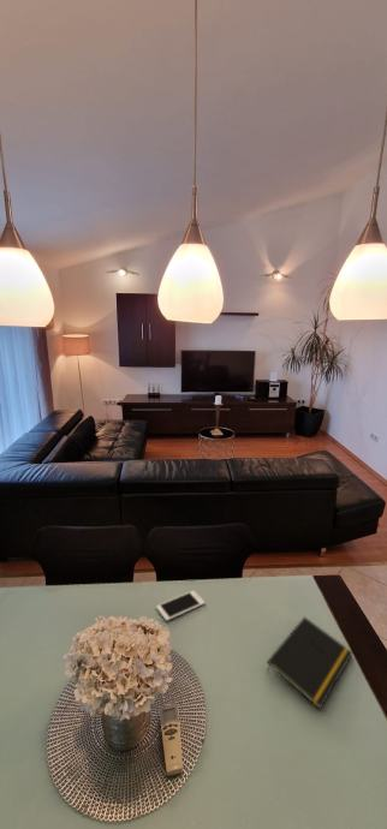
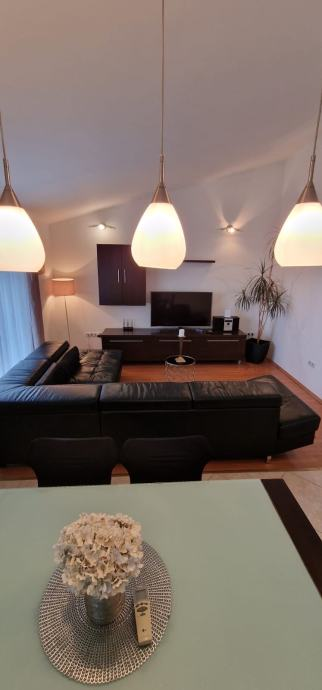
- notepad [266,615,353,710]
- cell phone [155,590,207,622]
